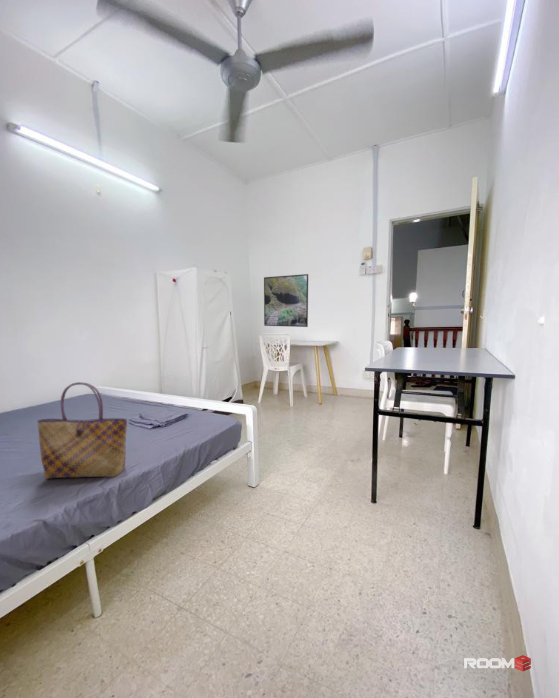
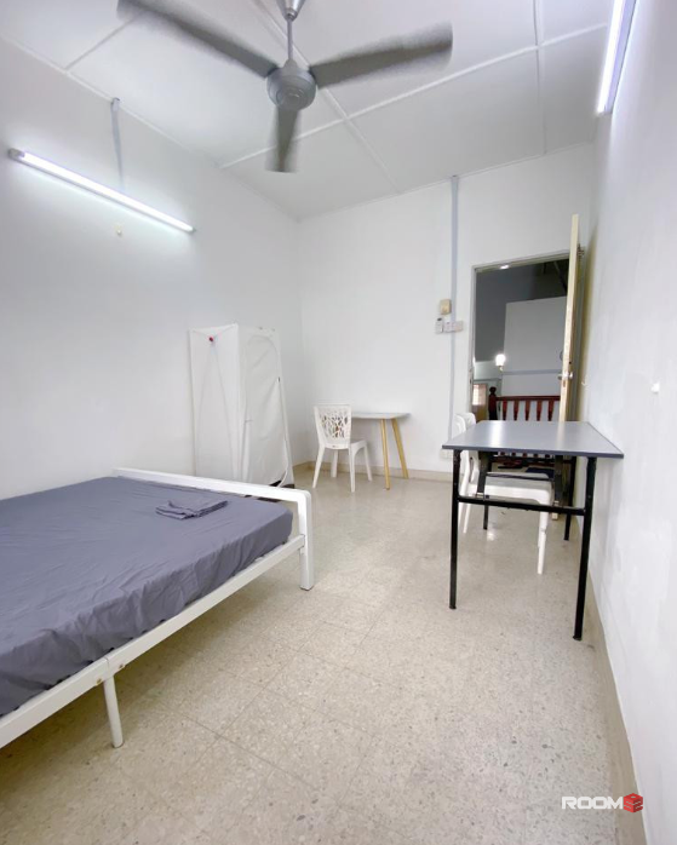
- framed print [263,273,309,328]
- tote bag [36,381,128,480]
